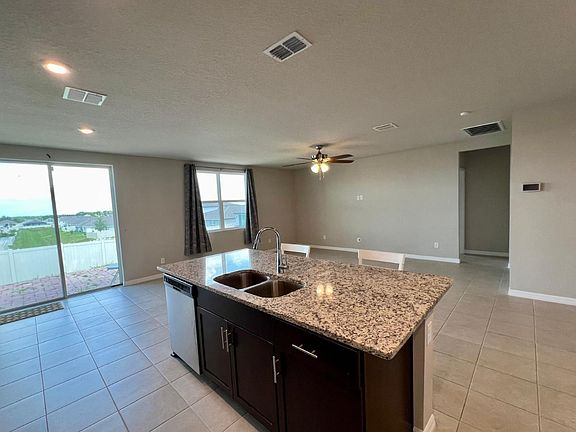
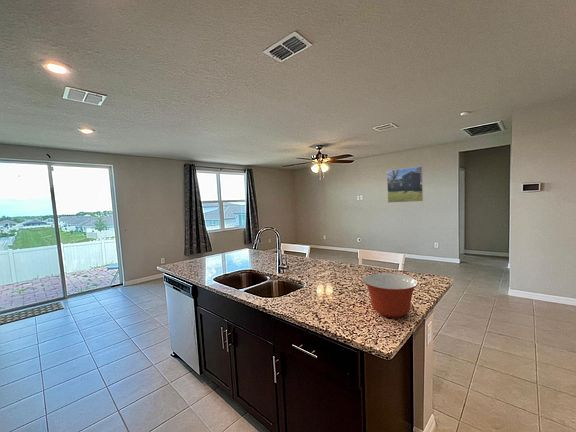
+ mixing bowl [362,272,419,319]
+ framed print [386,165,424,204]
